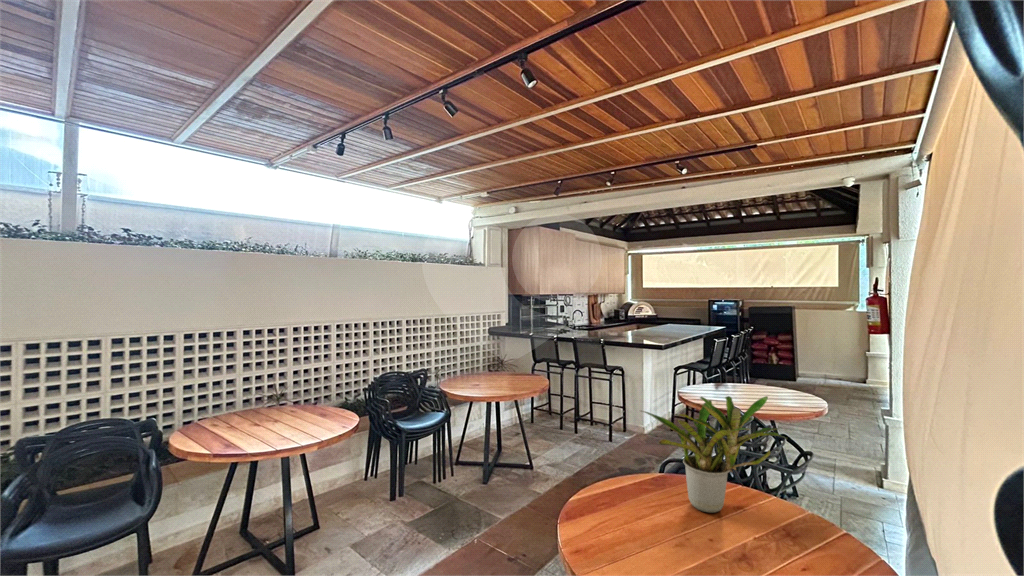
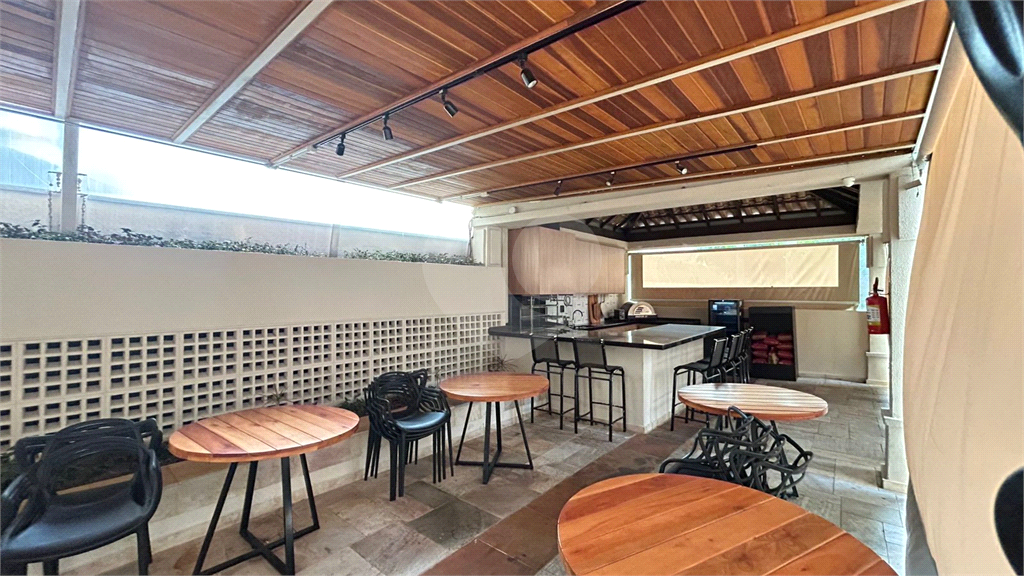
- potted plant [639,395,788,514]
